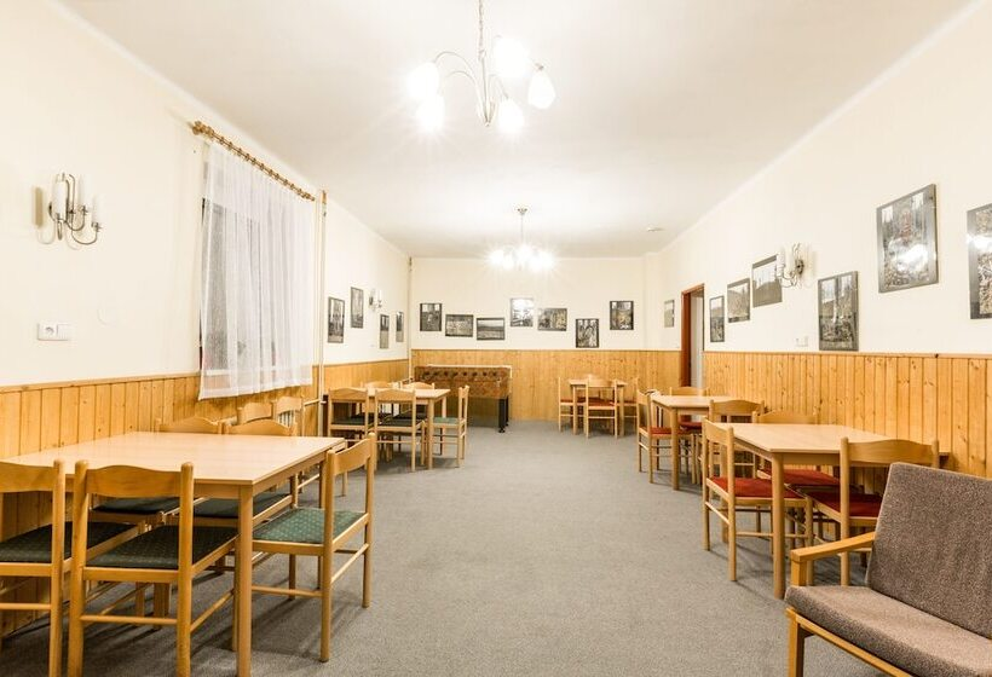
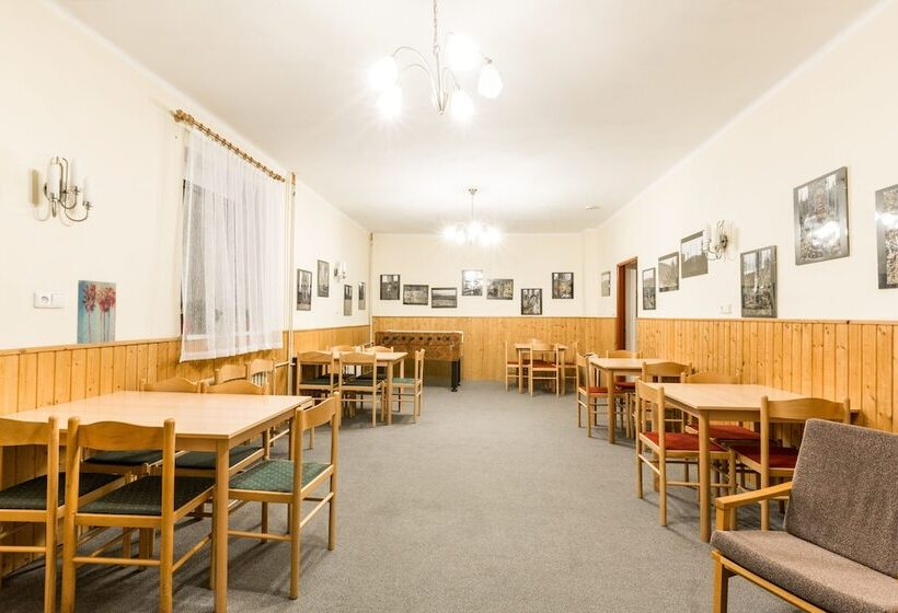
+ wall art [76,279,117,345]
